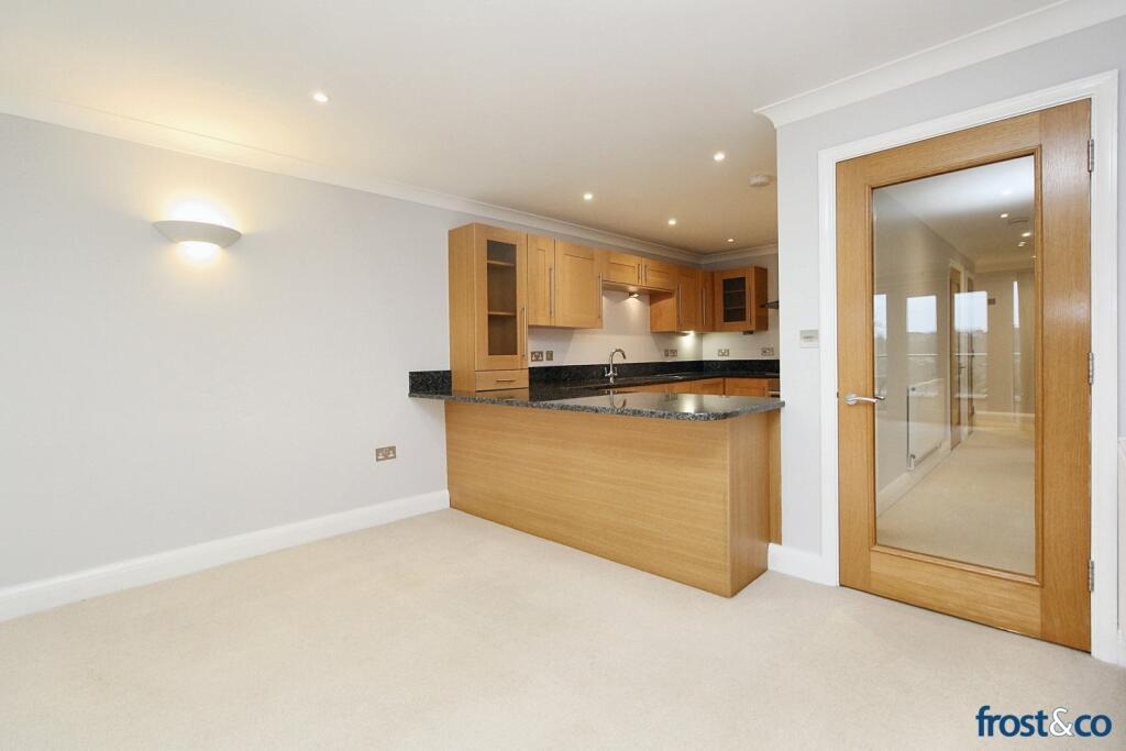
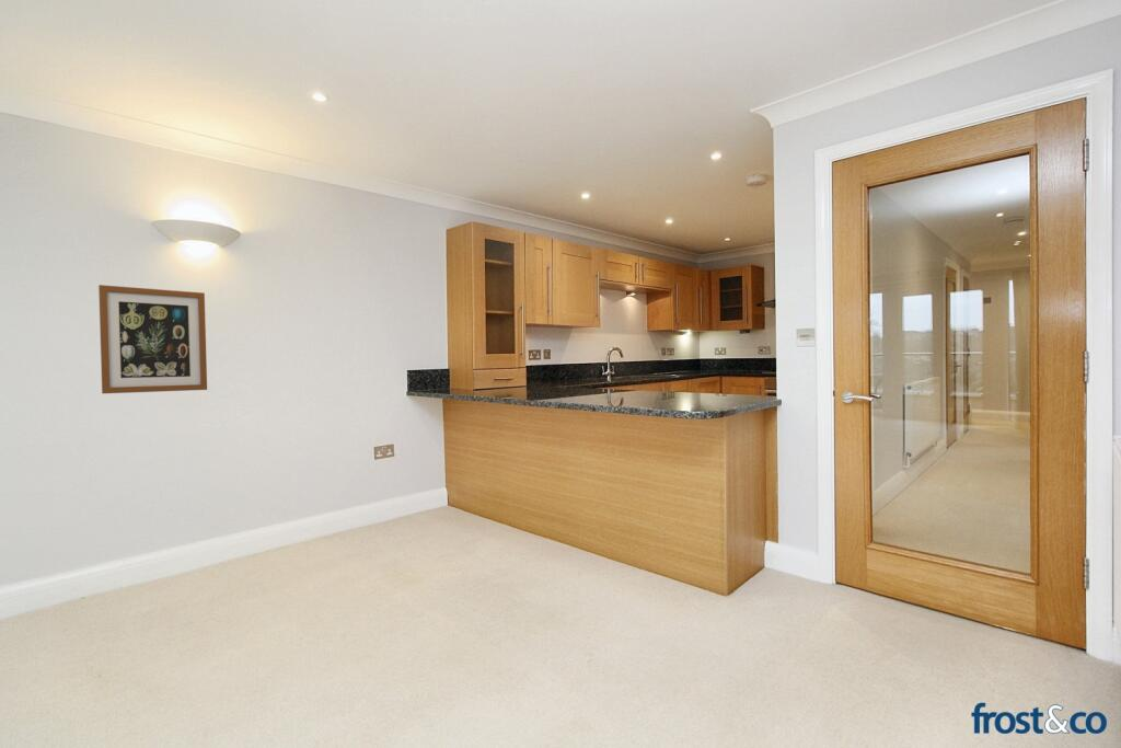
+ wall art [97,284,208,394]
